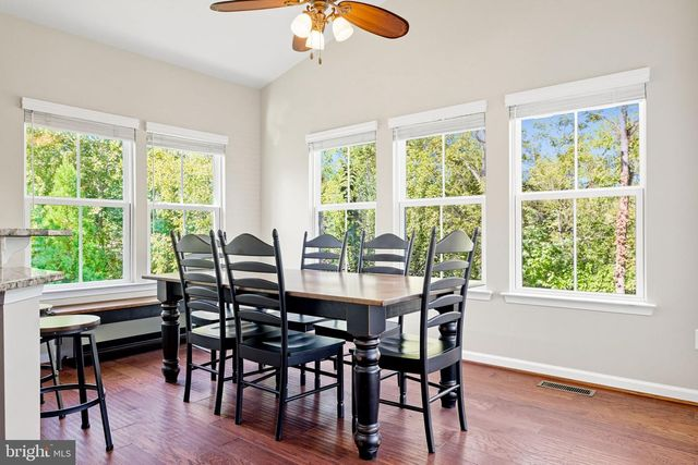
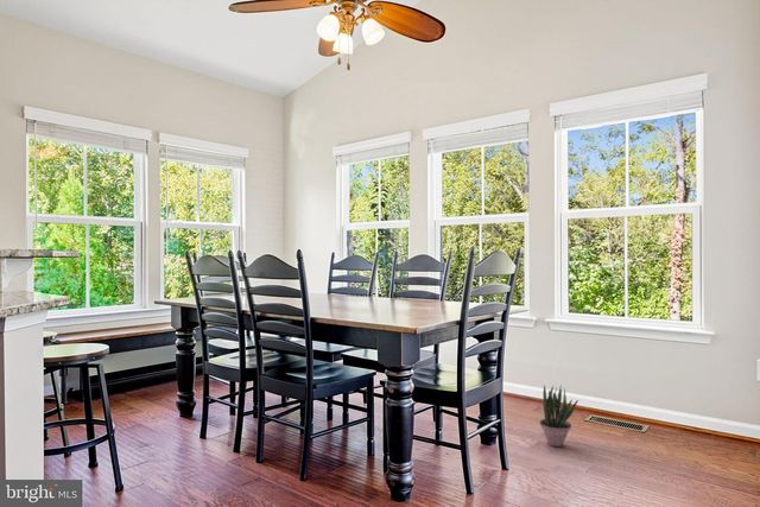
+ potted plant [538,384,580,448]
